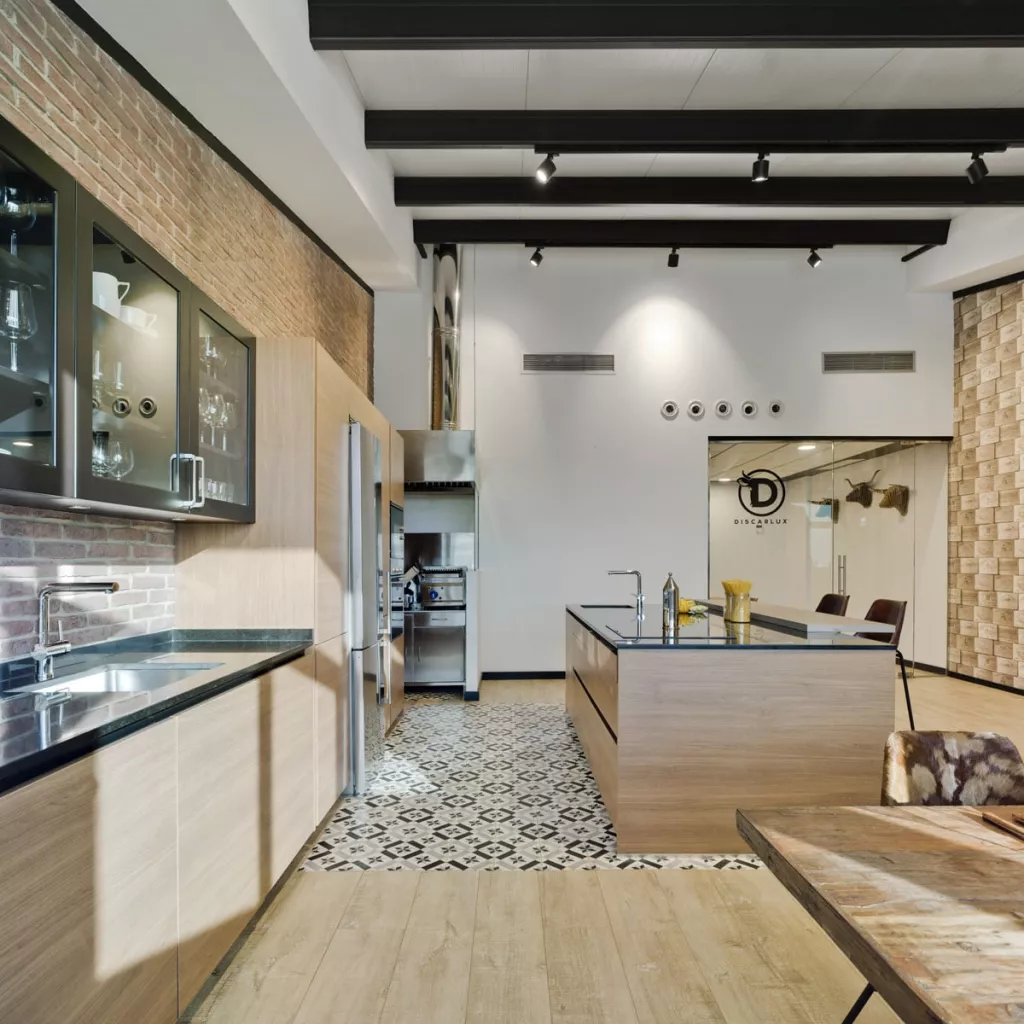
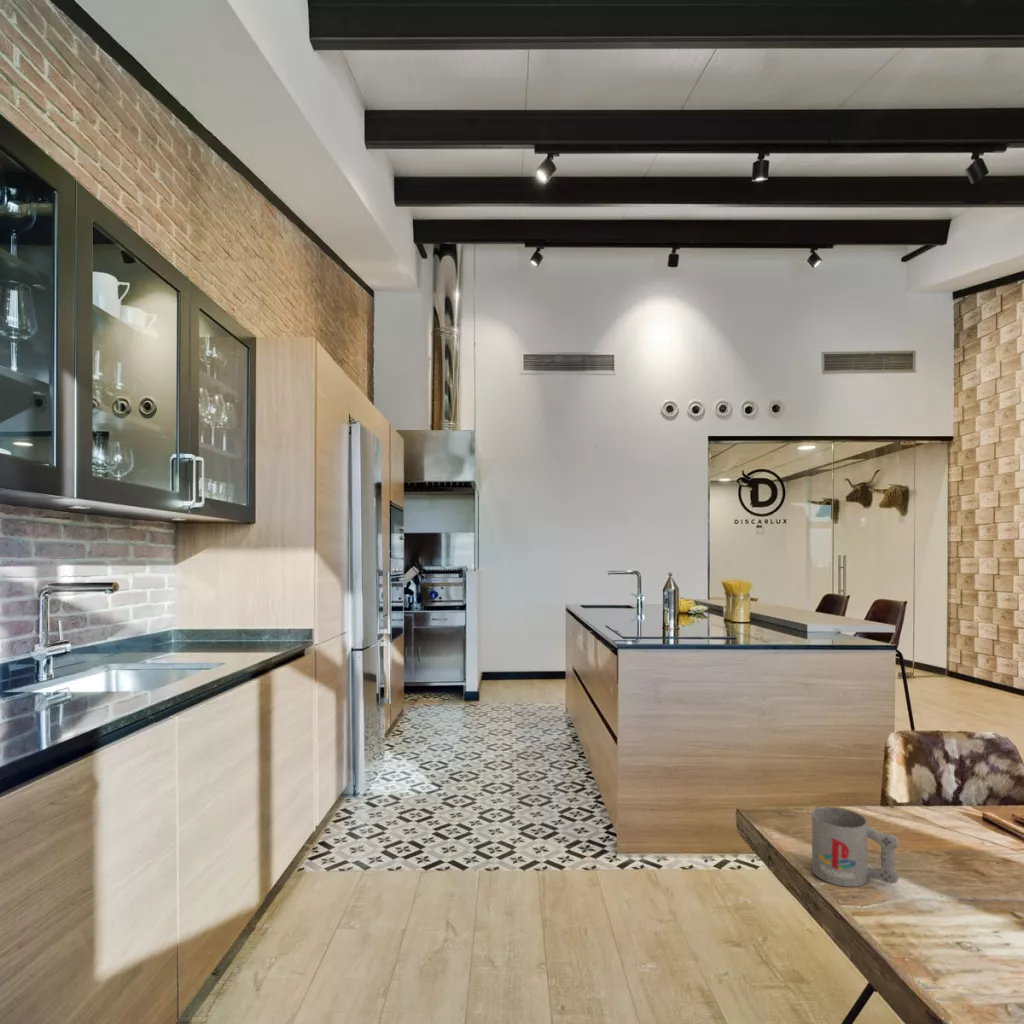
+ mug [811,806,900,888]
